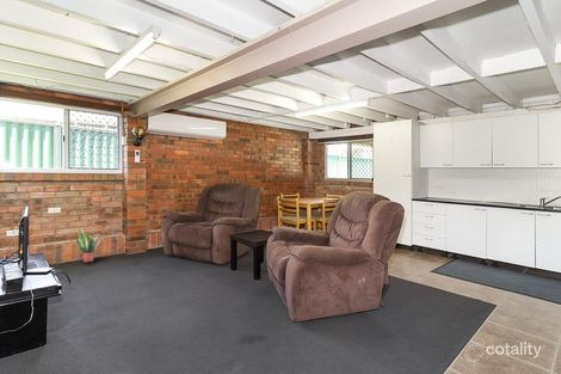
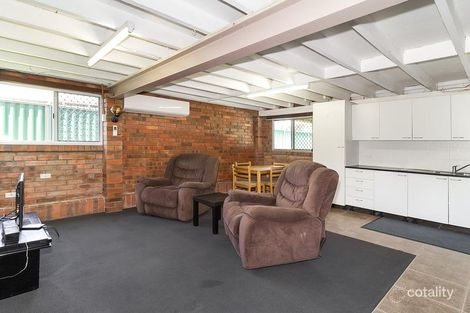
- potted plant [74,228,101,263]
